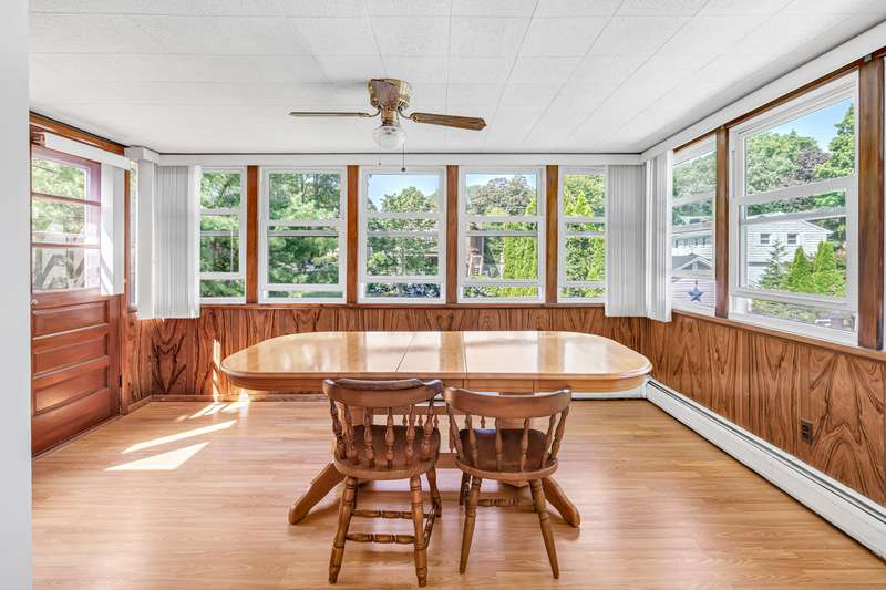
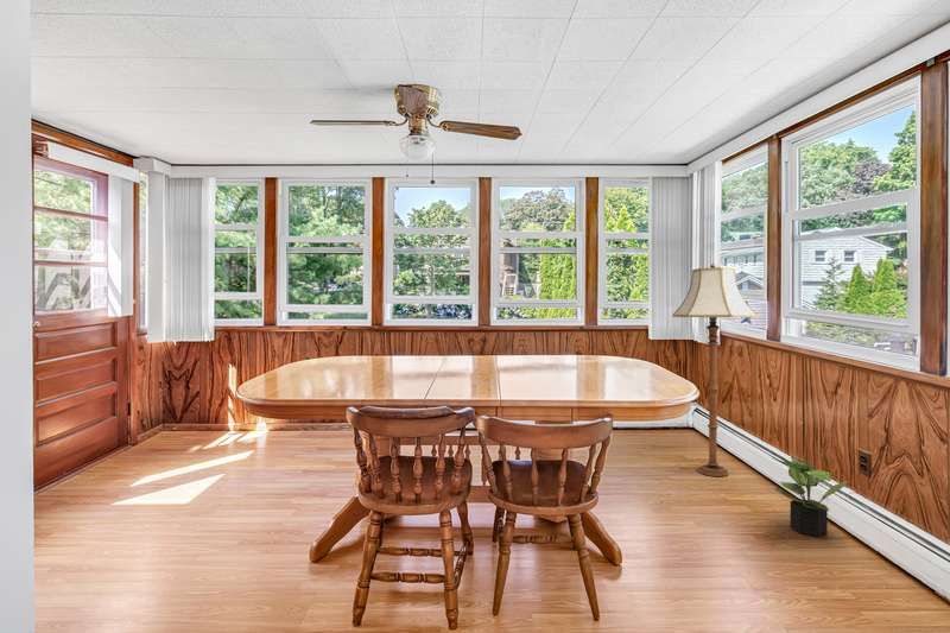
+ potted plant [771,456,849,538]
+ floor lamp [671,261,759,477]
